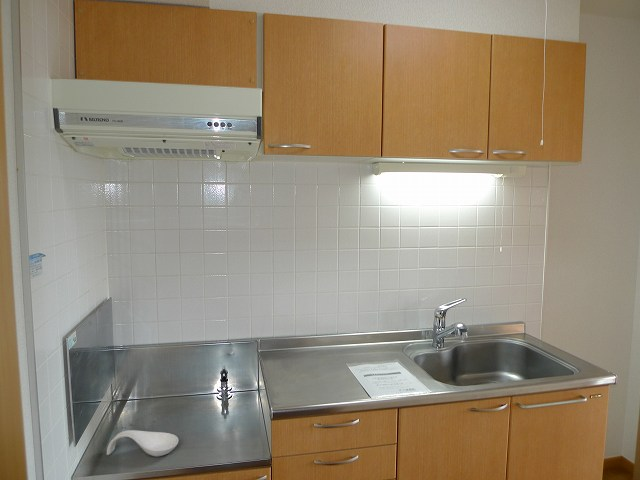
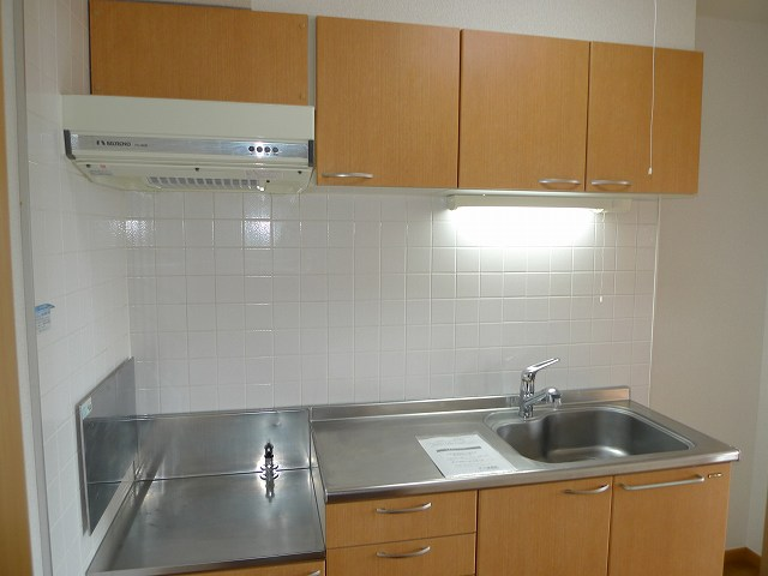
- spoon rest [106,429,179,458]
